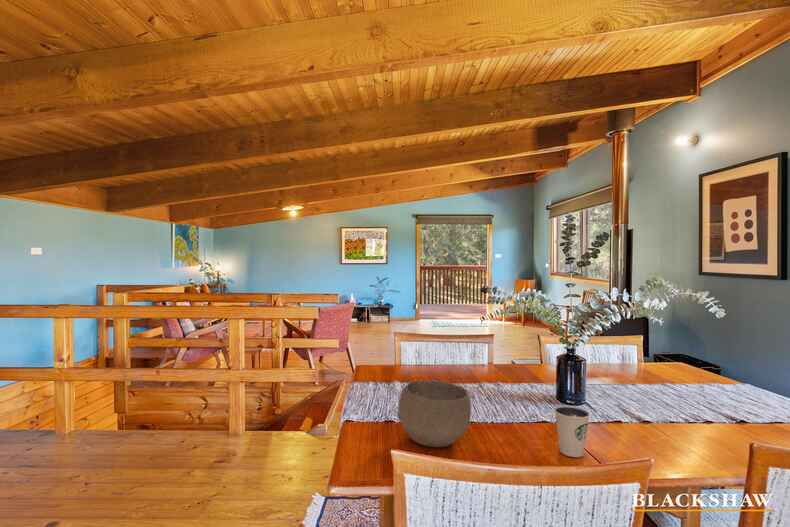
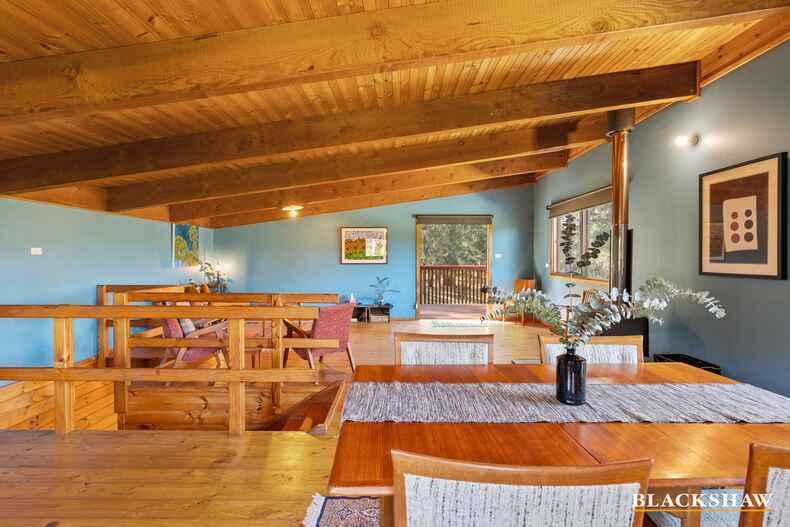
- dixie cup [553,405,591,458]
- bowl [397,379,472,448]
